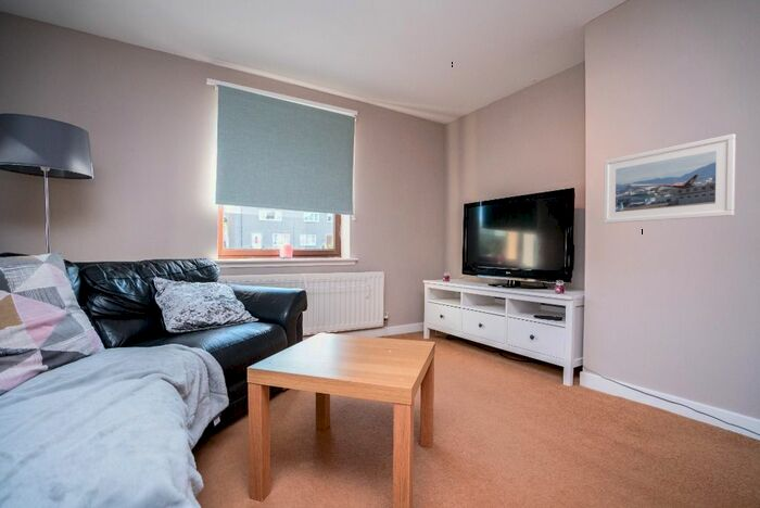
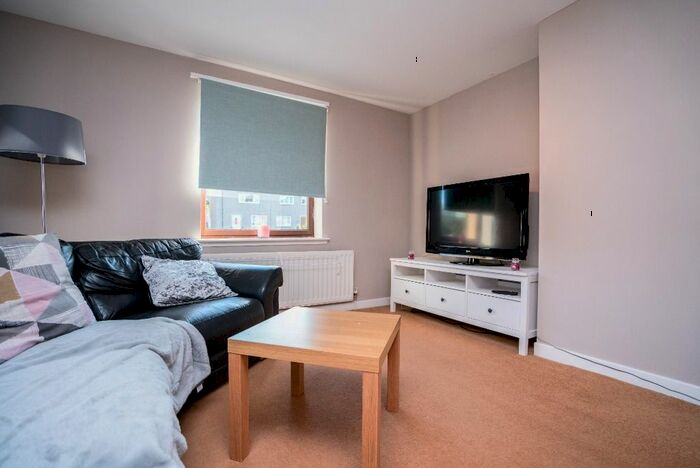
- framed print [603,134,737,225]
